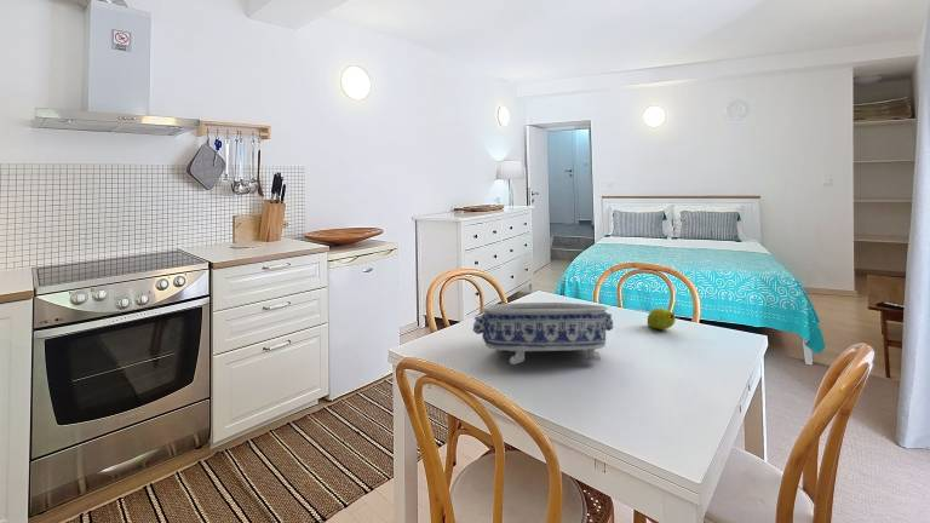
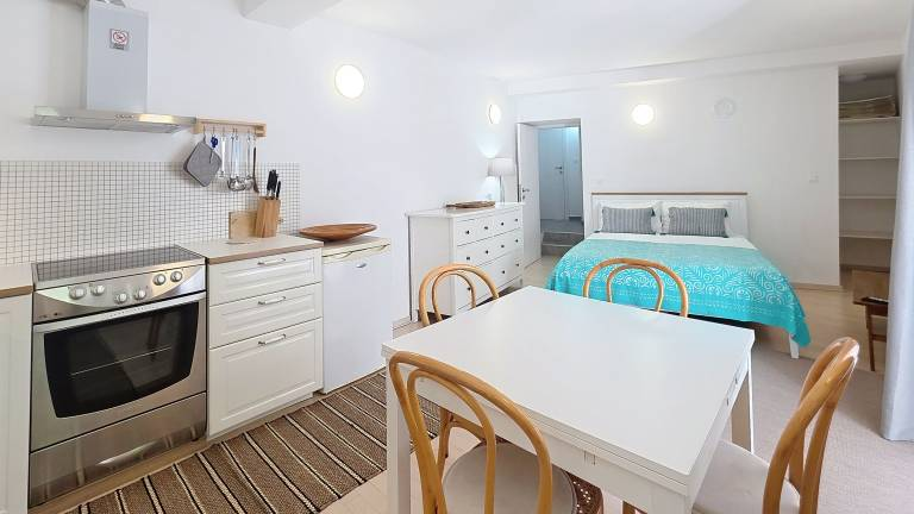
- decorative bowl [471,301,614,366]
- fruit [647,306,677,331]
